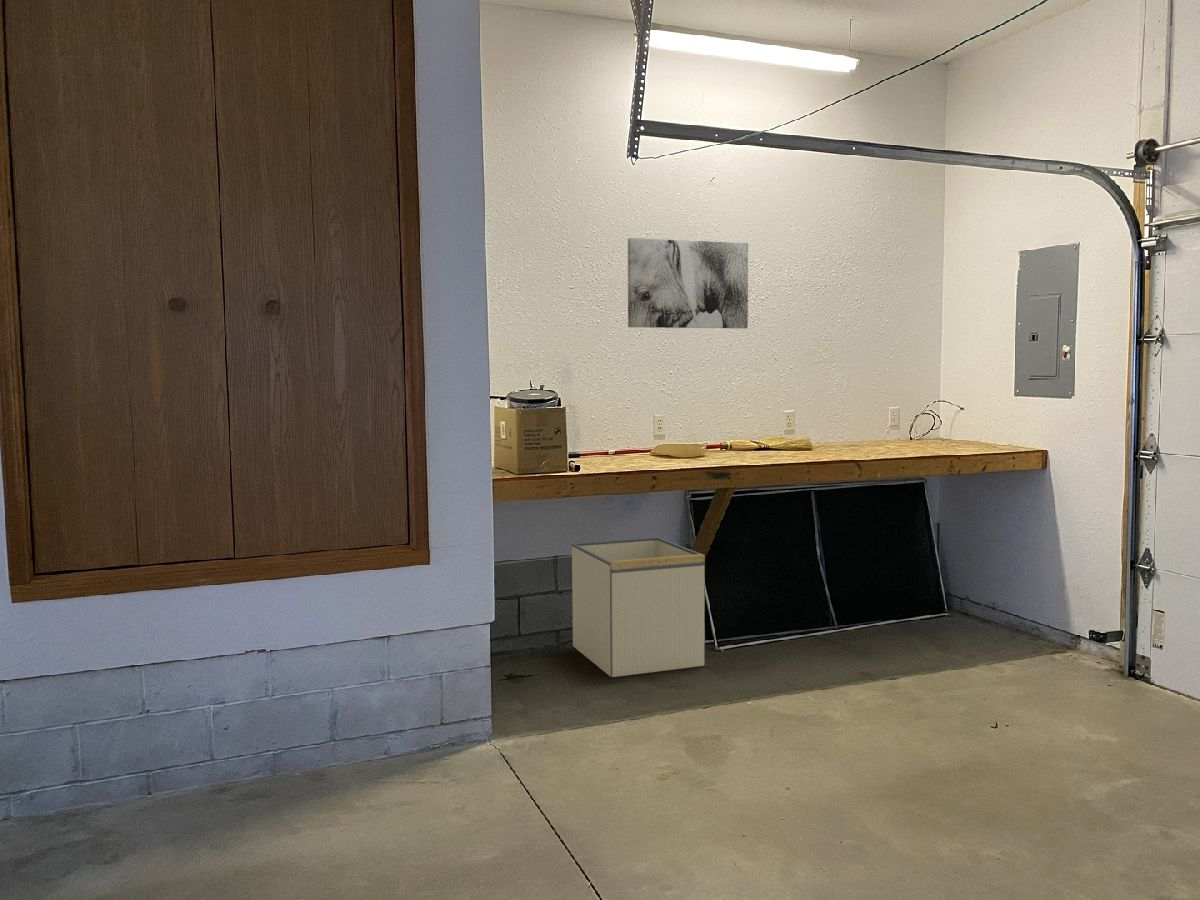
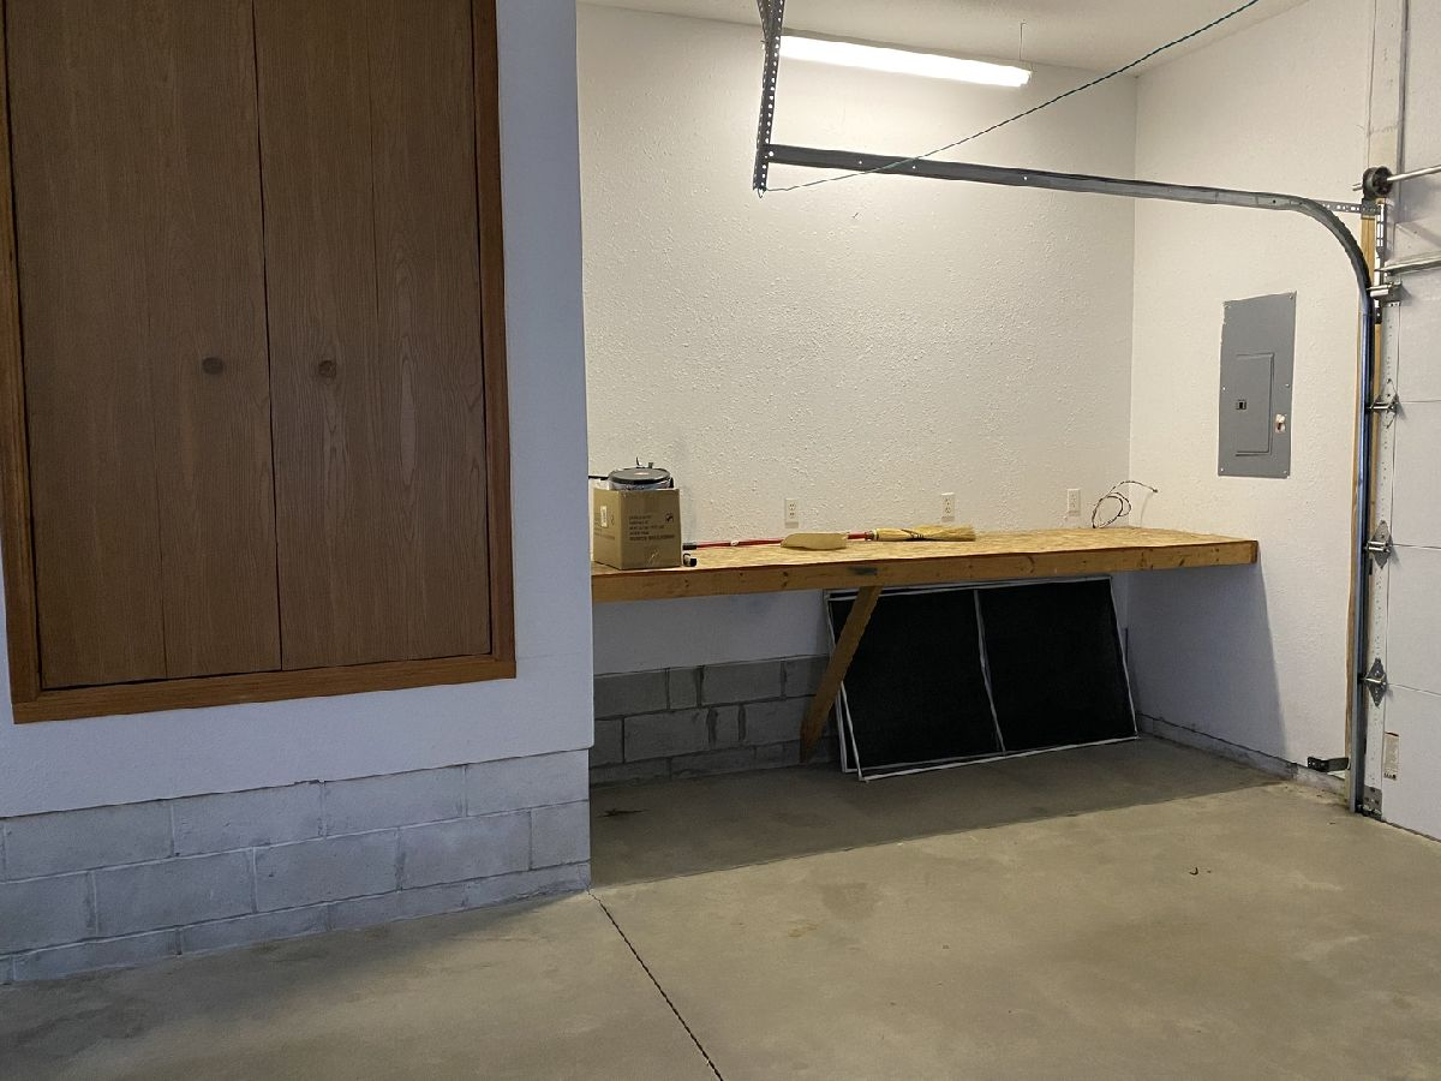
- storage bin [571,536,706,678]
- wall art [627,237,749,329]
